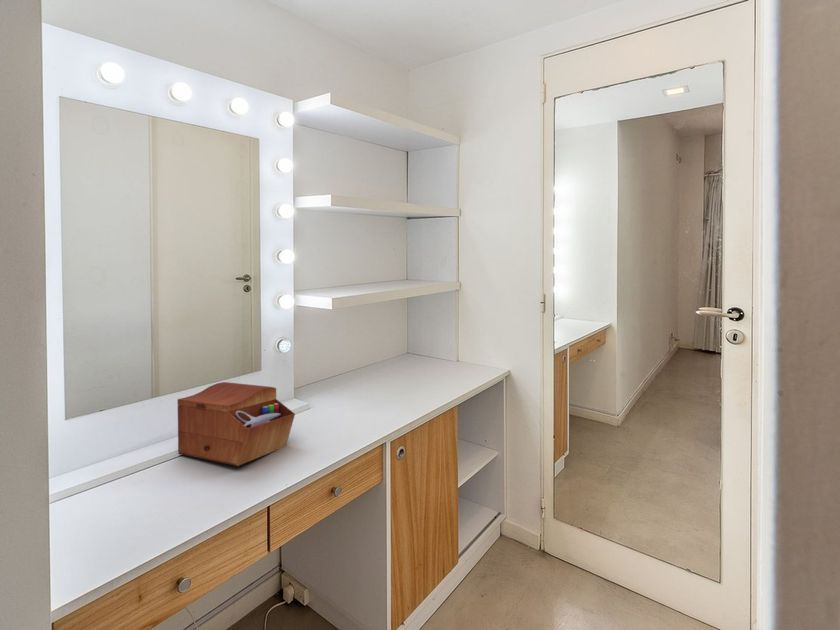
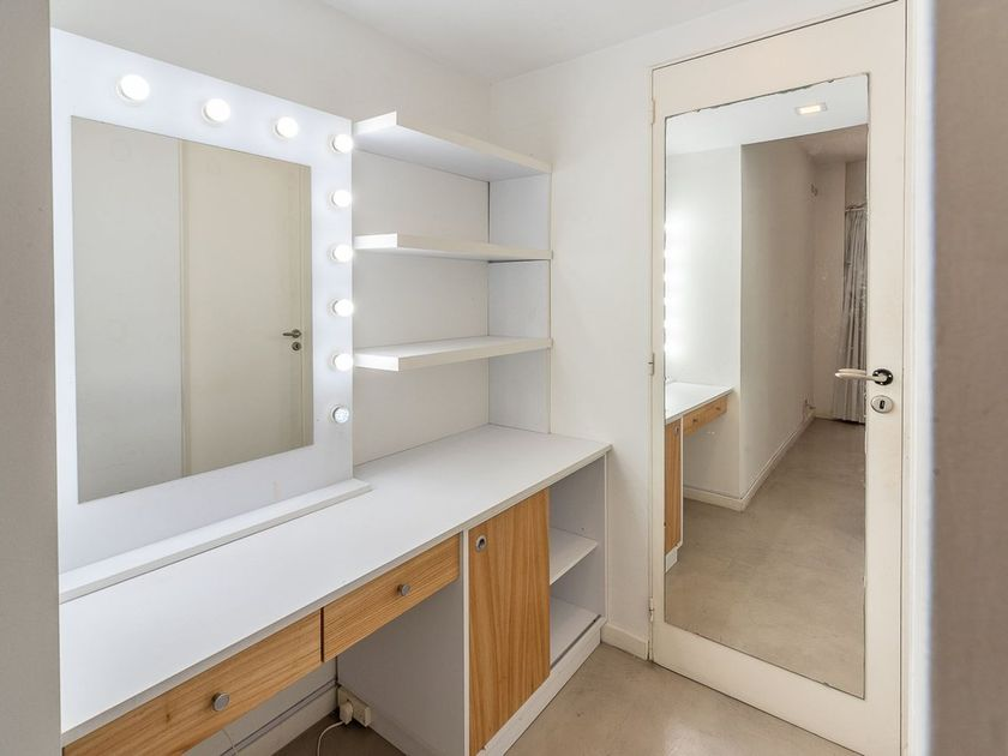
- sewing box [177,381,296,467]
